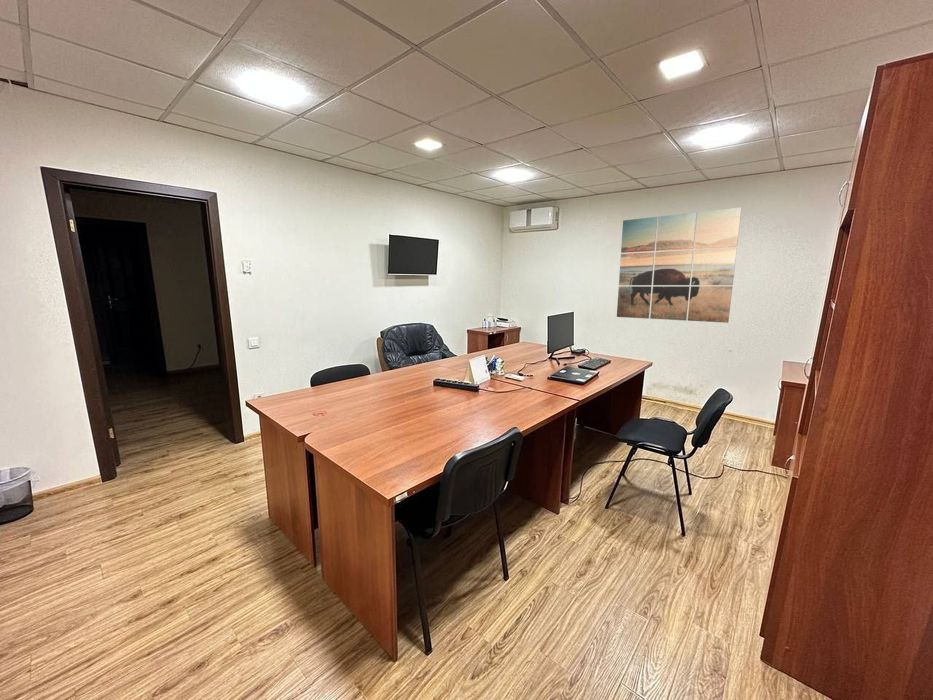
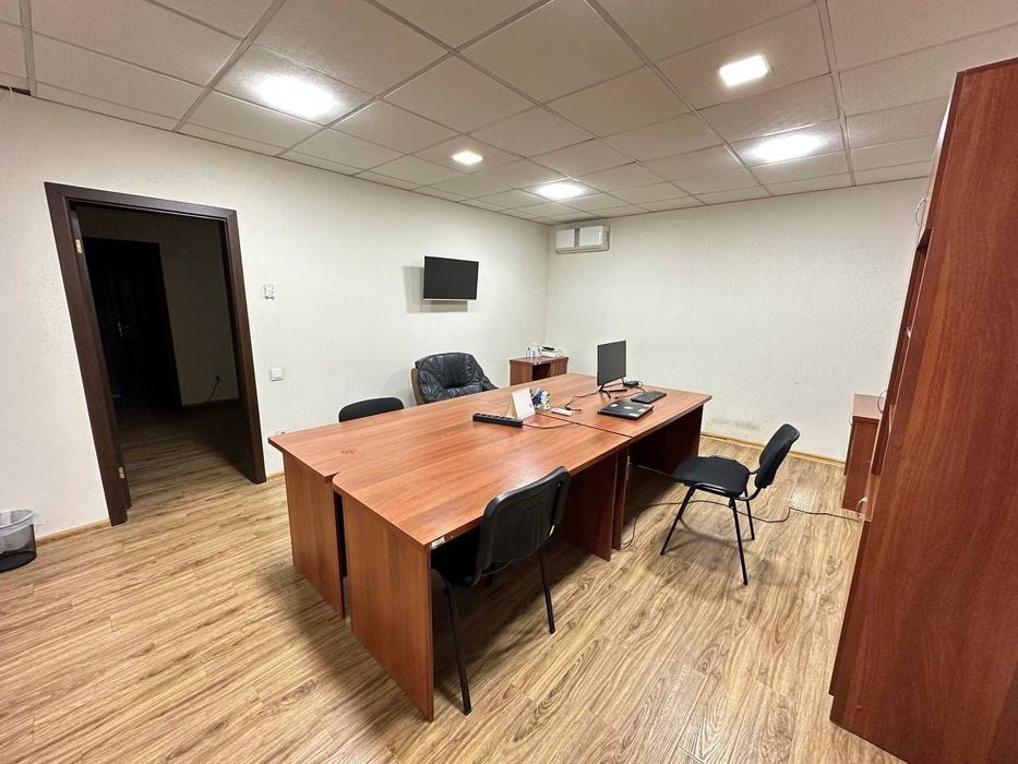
- wall art [616,206,742,324]
